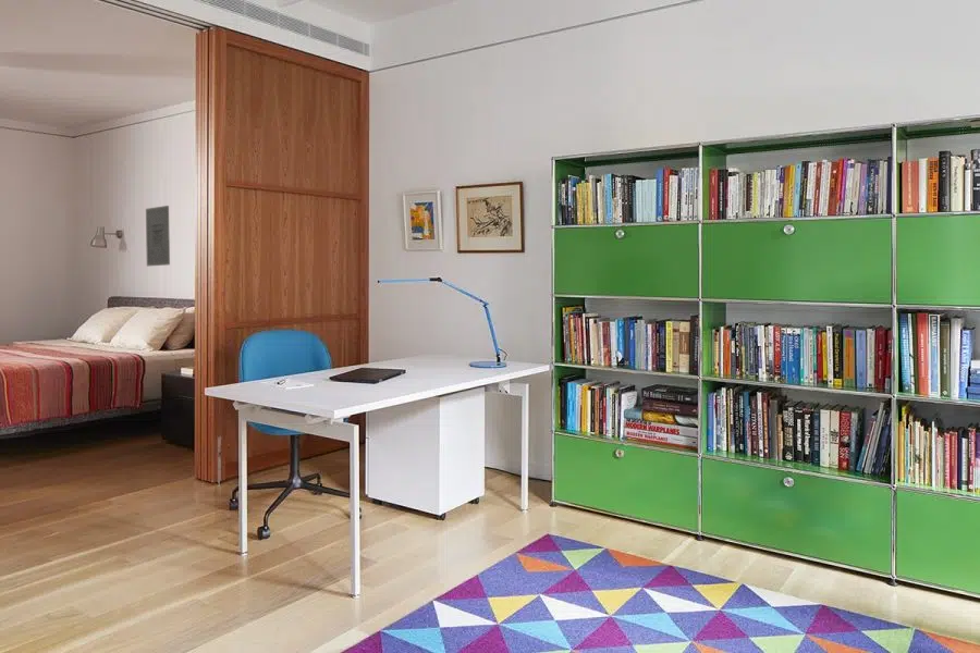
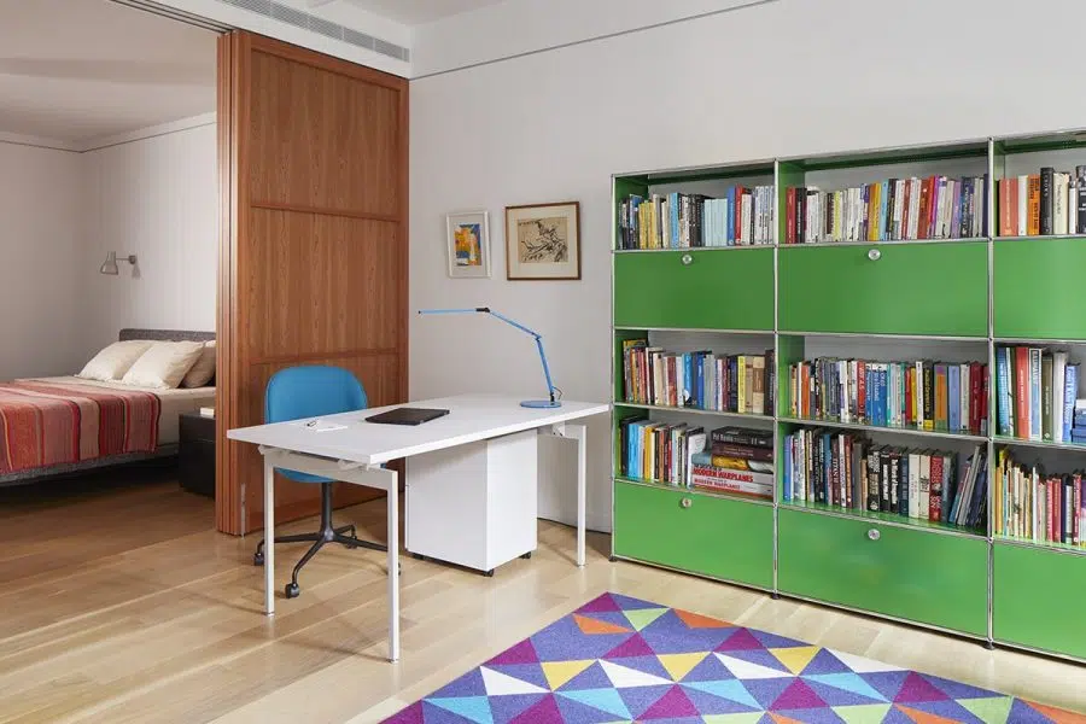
- wall art [145,205,171,267]
